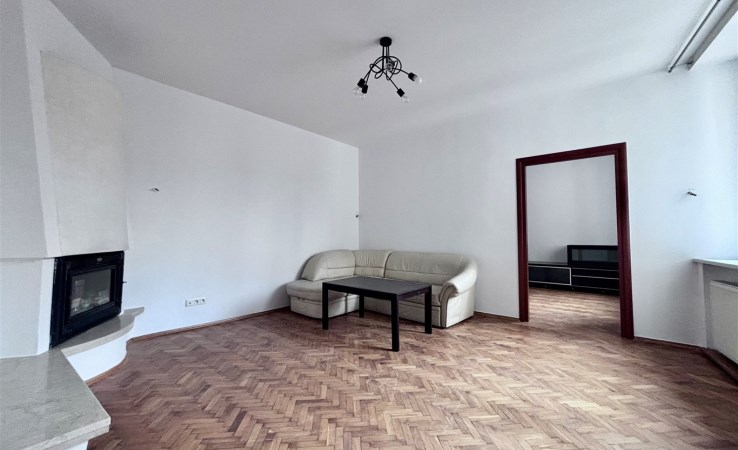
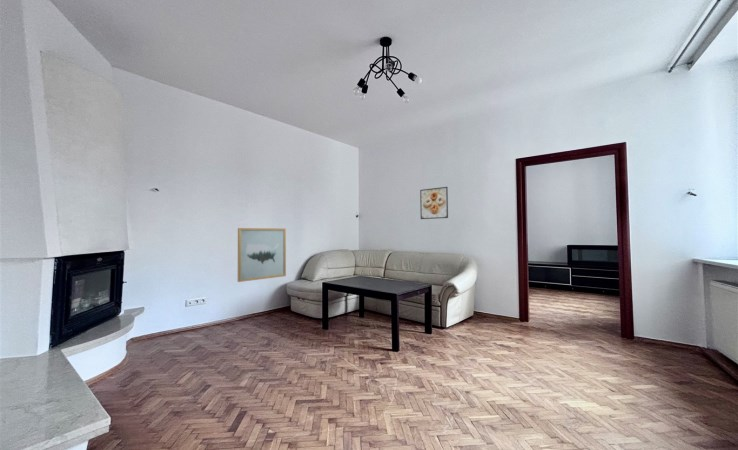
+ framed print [419,186,449,220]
+ wall art [237,227,287,283]
